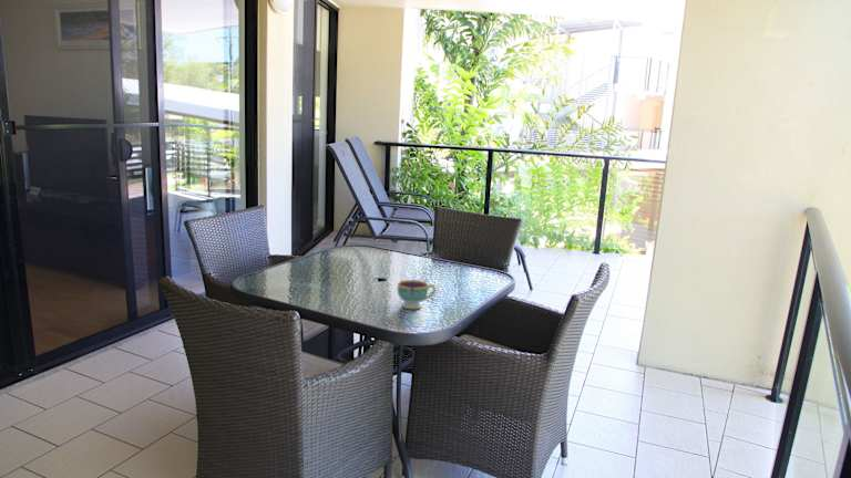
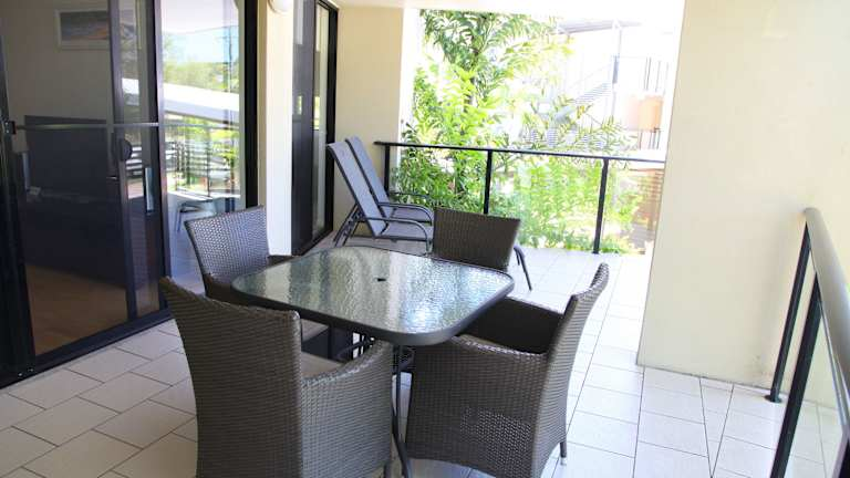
- teacup [397,279,437,310]
